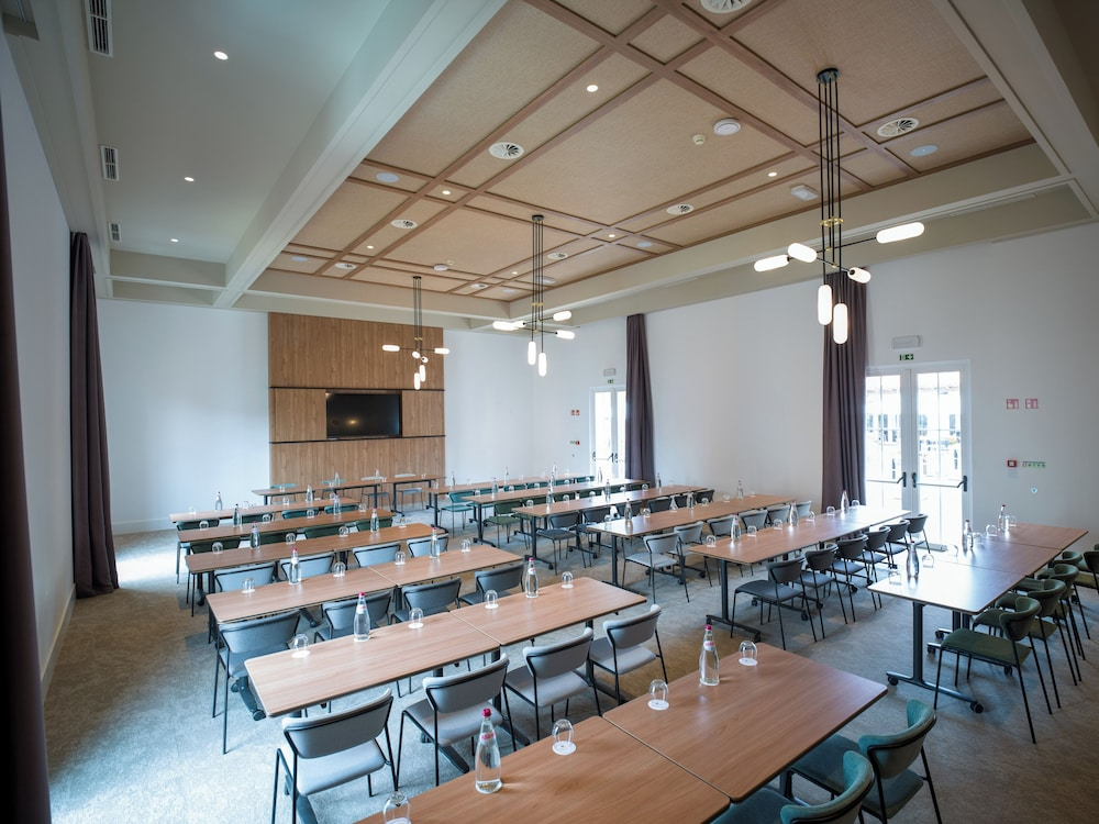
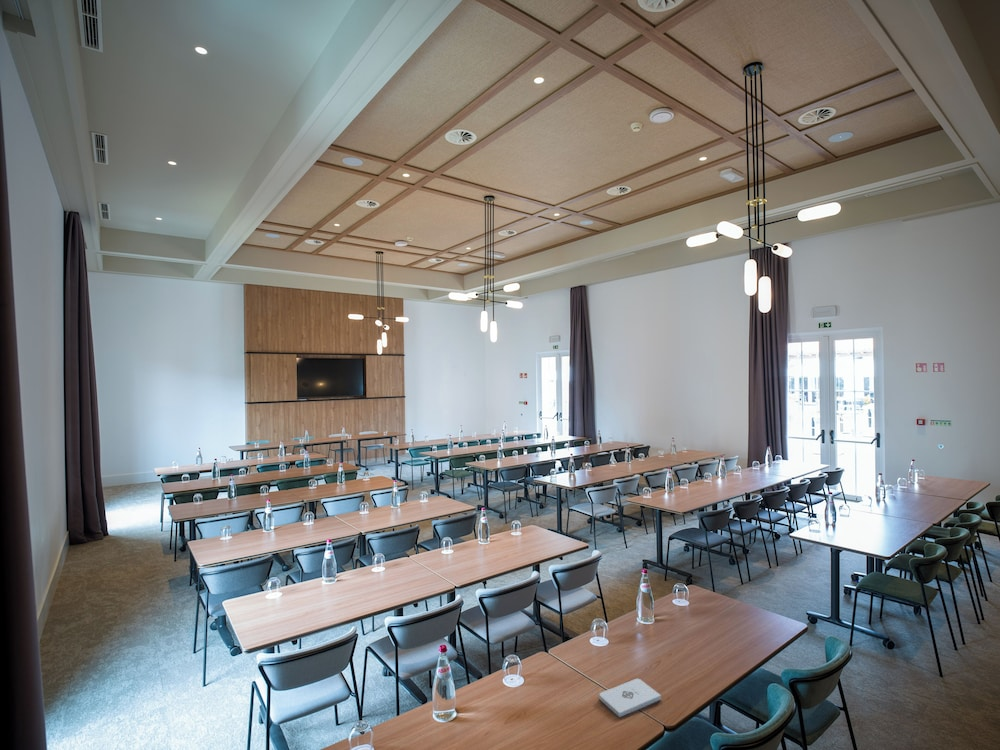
+ notepad [598,678,662,718]
